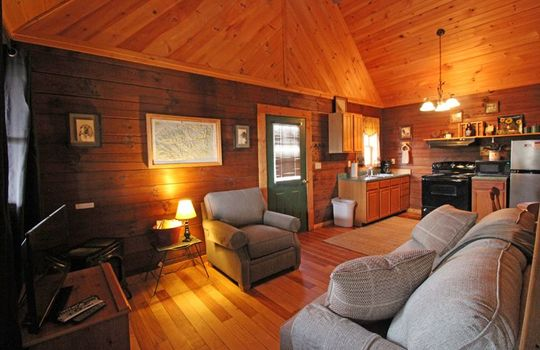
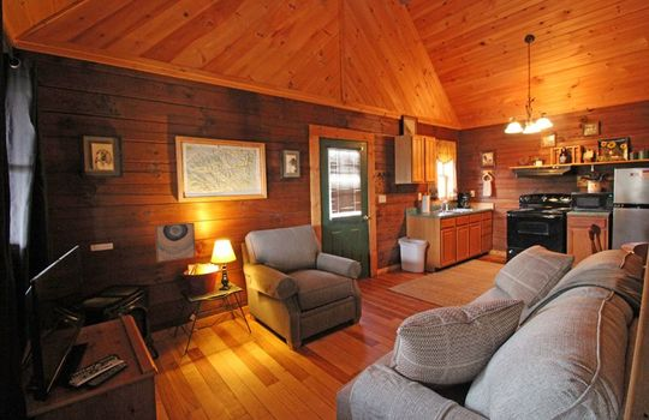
+ wall art [154,222,197,264]
